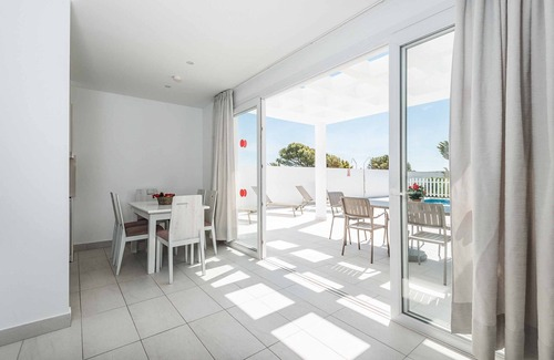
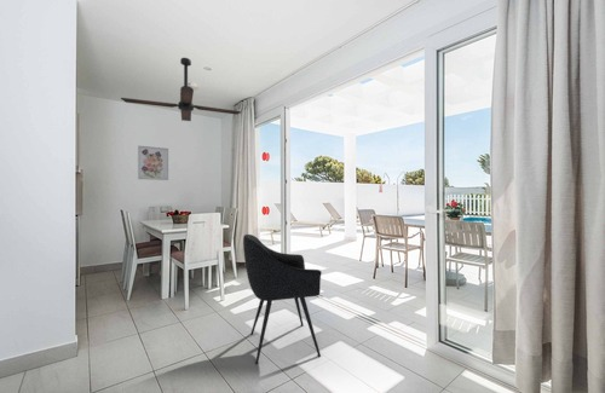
+ ceiling fan [120,57,242,122]
+ wall art [137,144,169,181]
+ armchair [242,233,323,365]
